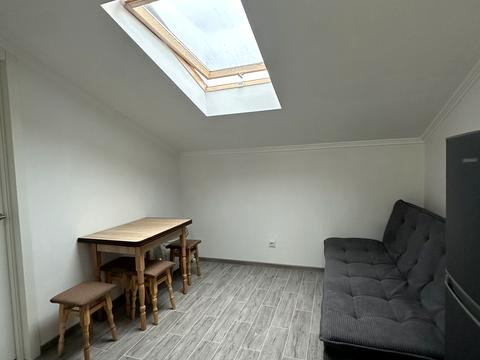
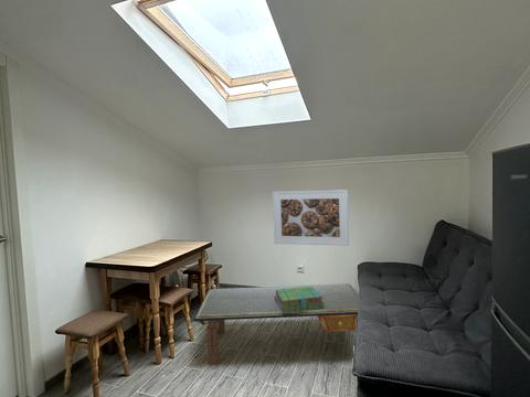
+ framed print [272,189,350,247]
+ coffee table [192,282,360,365]
+ stack of books [274,287,325,313]
